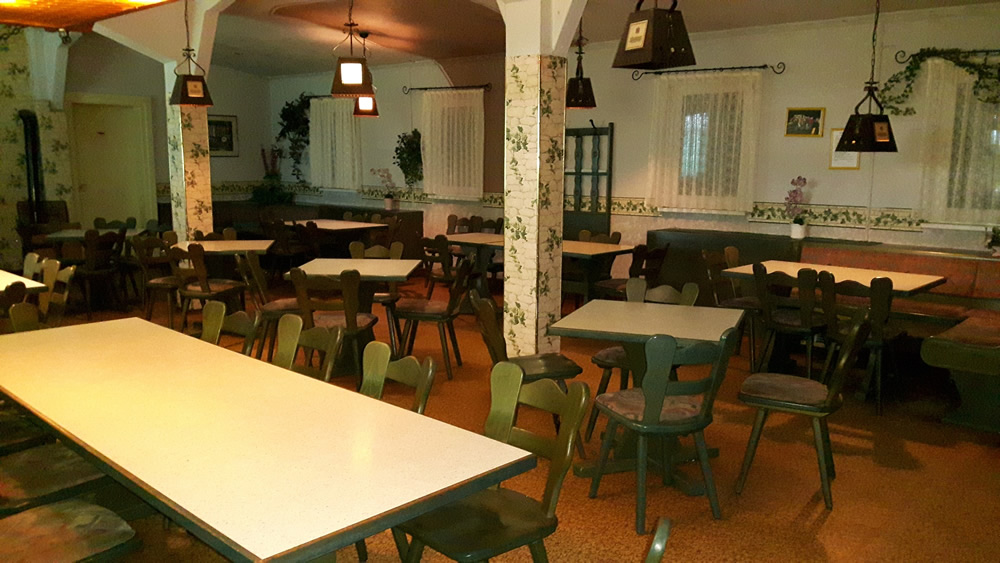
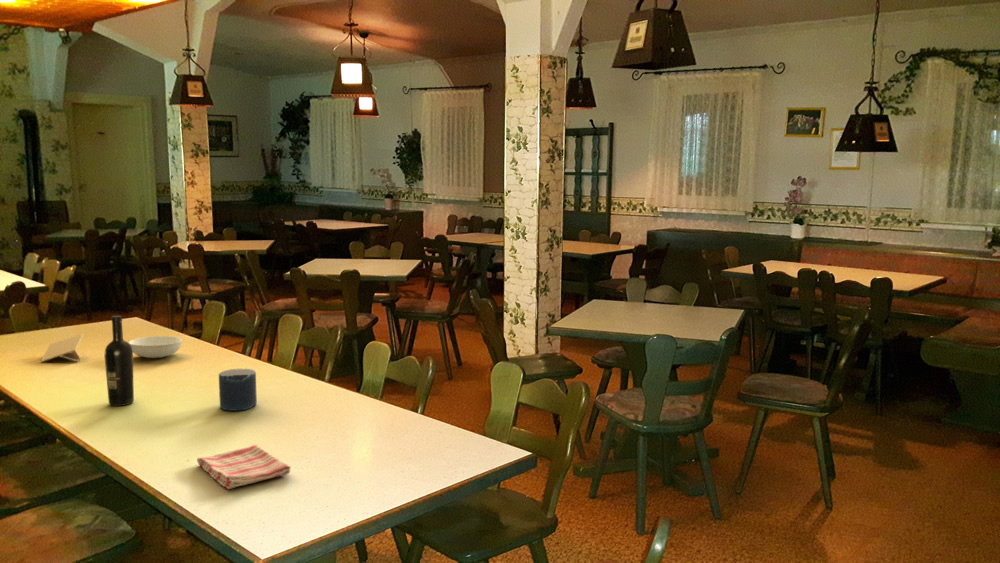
+ napkin holder [40,332,84,363]
+ wine bottle [104,315,135,407]
+ dish towel [196,443,292,490]
+ candle [218,368,258,412]
+ serving bowl [128,335,183,359]
